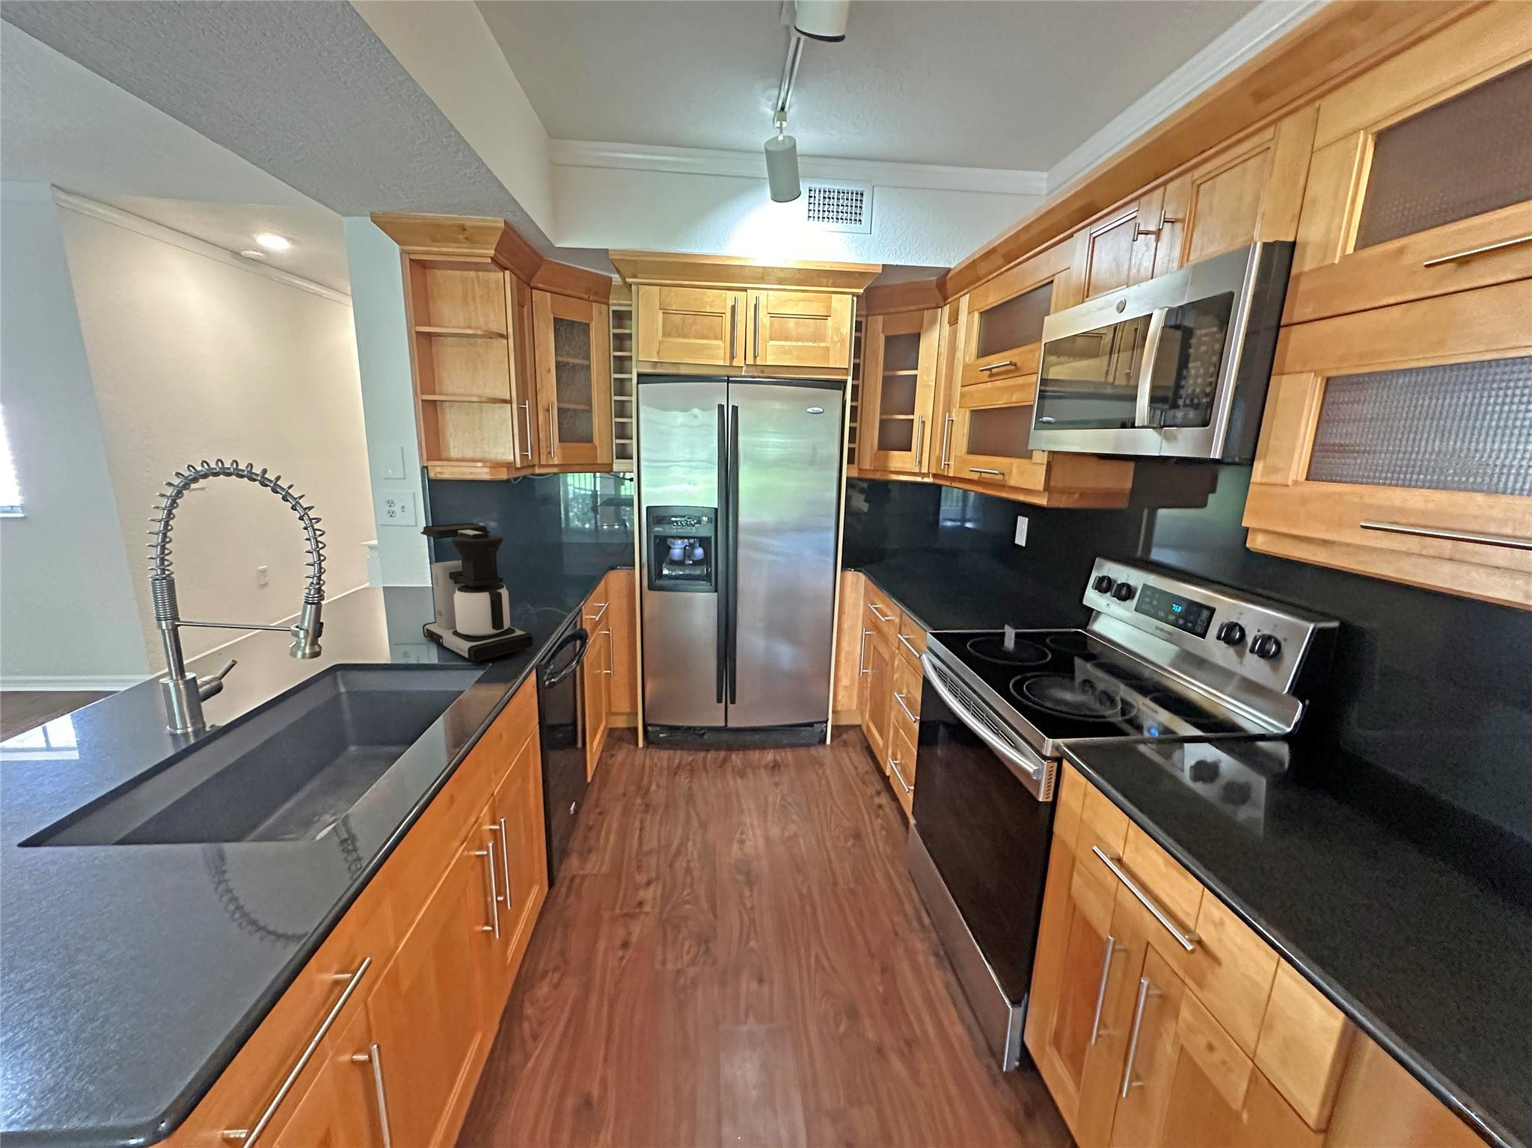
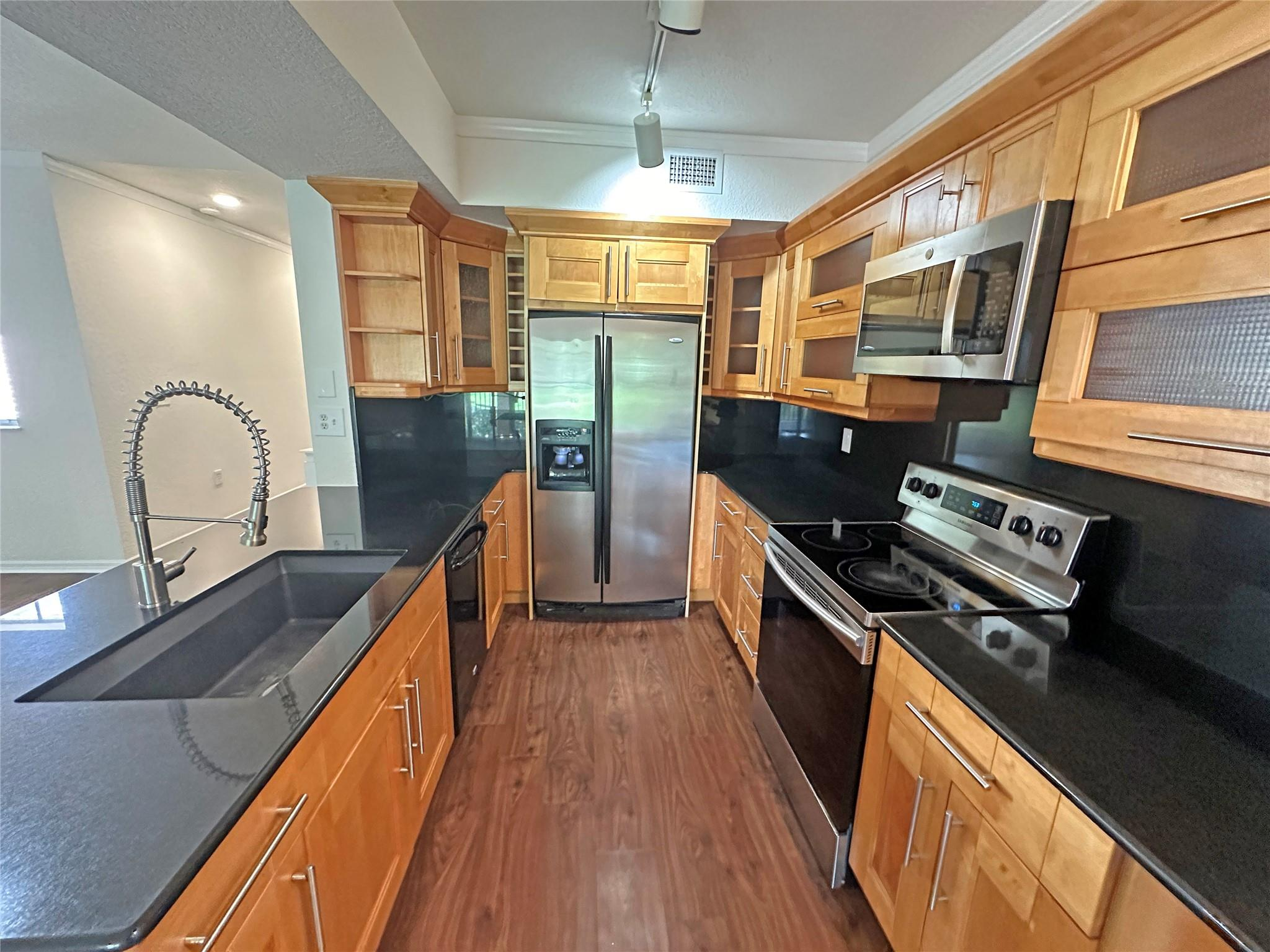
- coffee maker [420,522,534,663]
